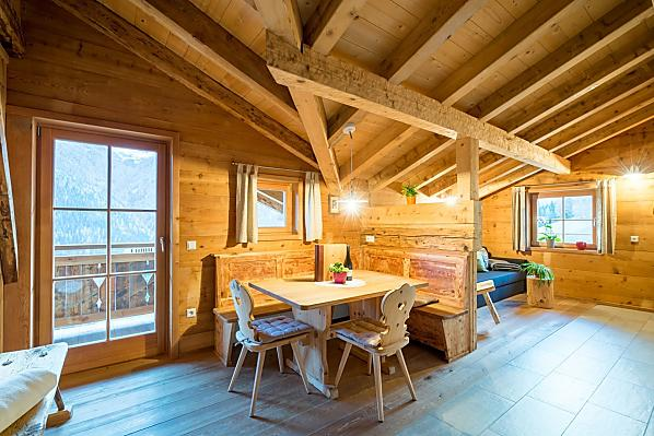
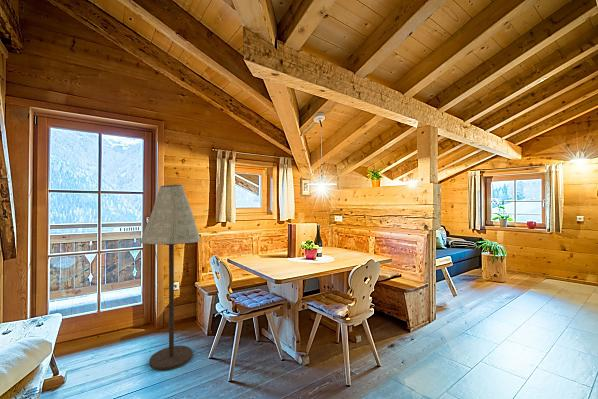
+ floor lamp [139,184,201,371]
